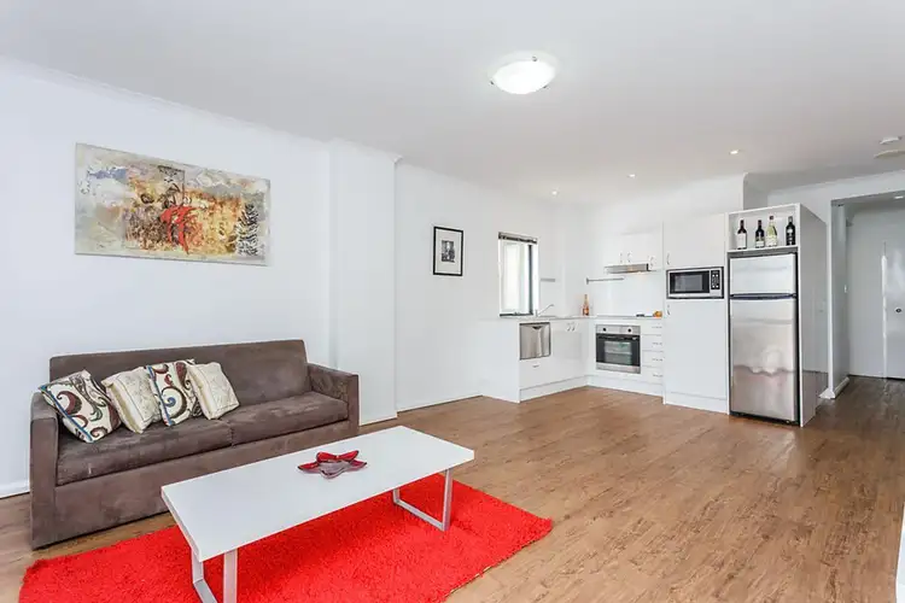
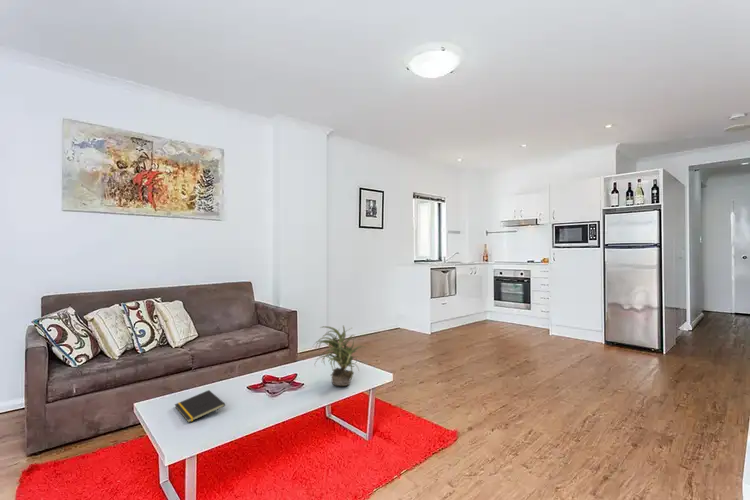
+ notepad [174,389,226,424]
+ potted plant [312,325,367,387]
